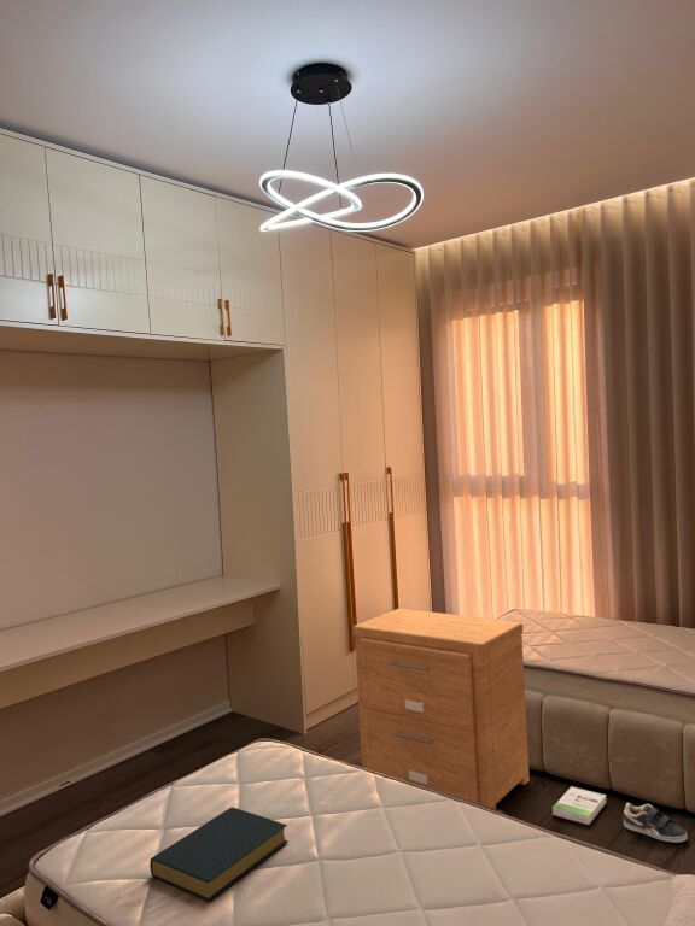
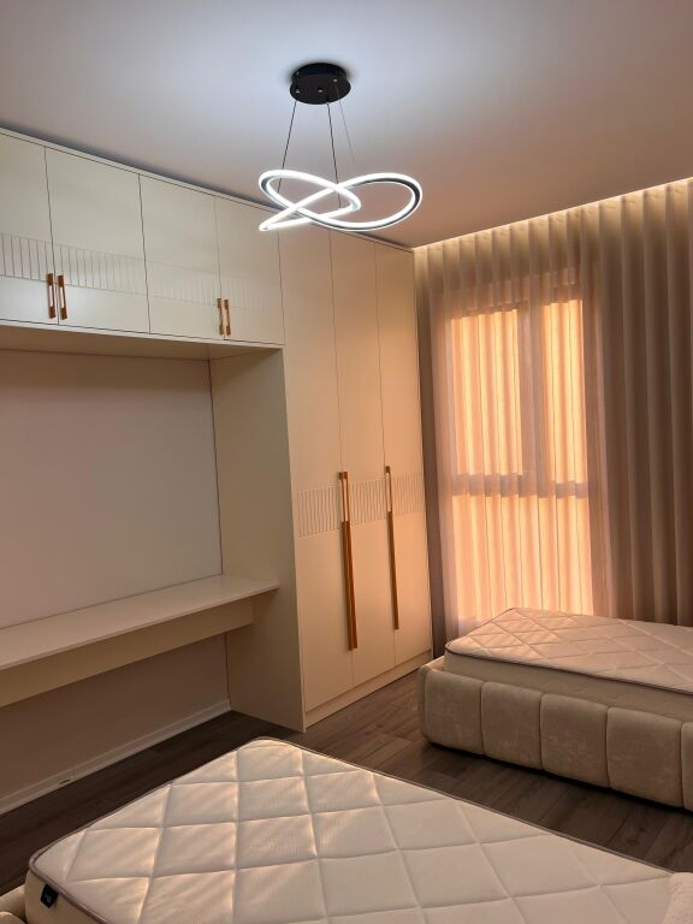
- hardback book [148,805,290,903]
- sneaker [623,802,688,844]
- box [551,785,607,826]
- nightstand [352,608,531,810]
